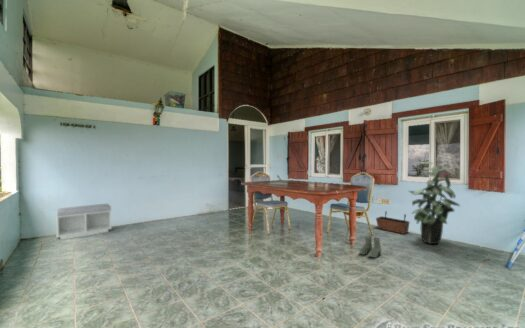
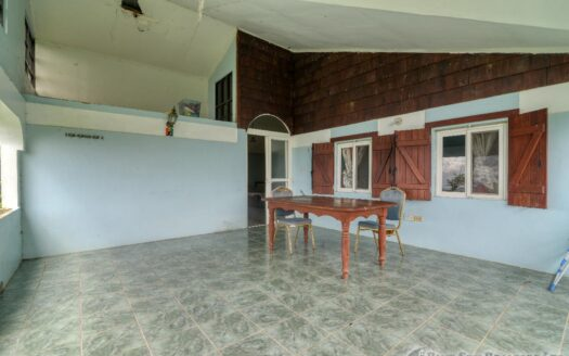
- indoor plant [408,161,461,245]
- bench [55,203,113,240]
- boots [358,235,382,259]
- planter [375,210,411,235]
